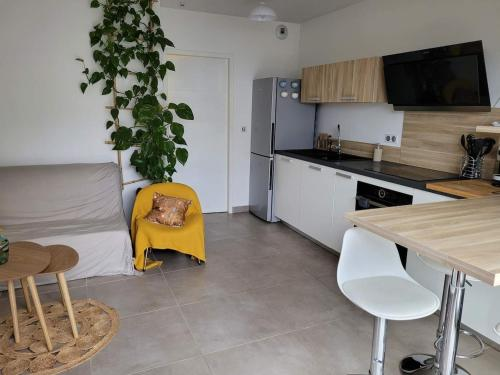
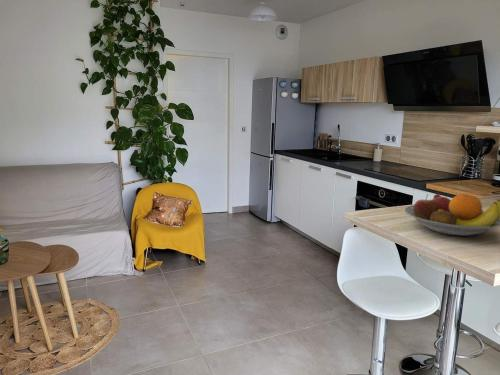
+ fruit bowl [403,193,500,237]
